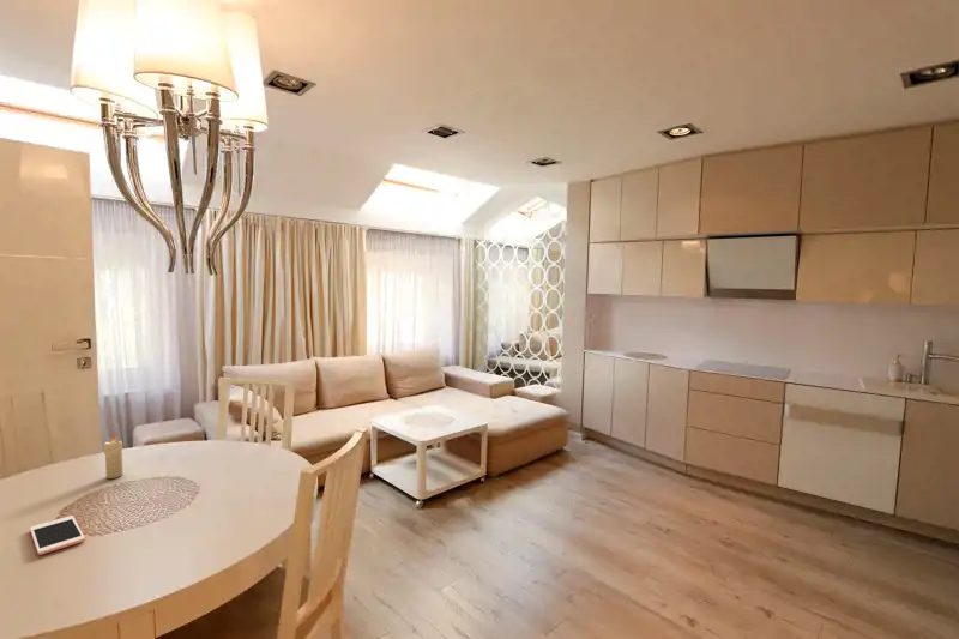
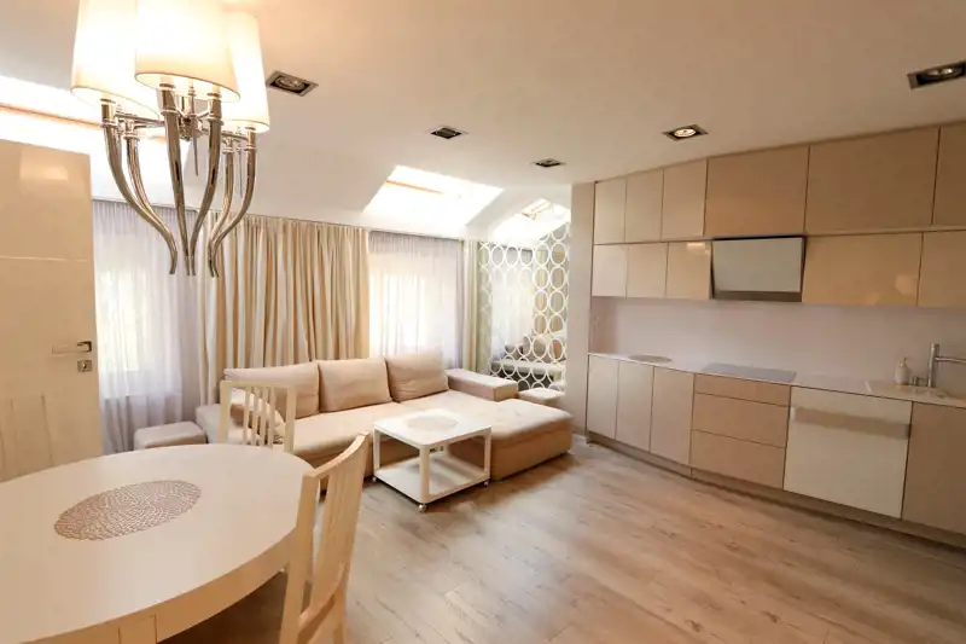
- cell phone [29,514,85,556]
- candle [103,433,125,480]
